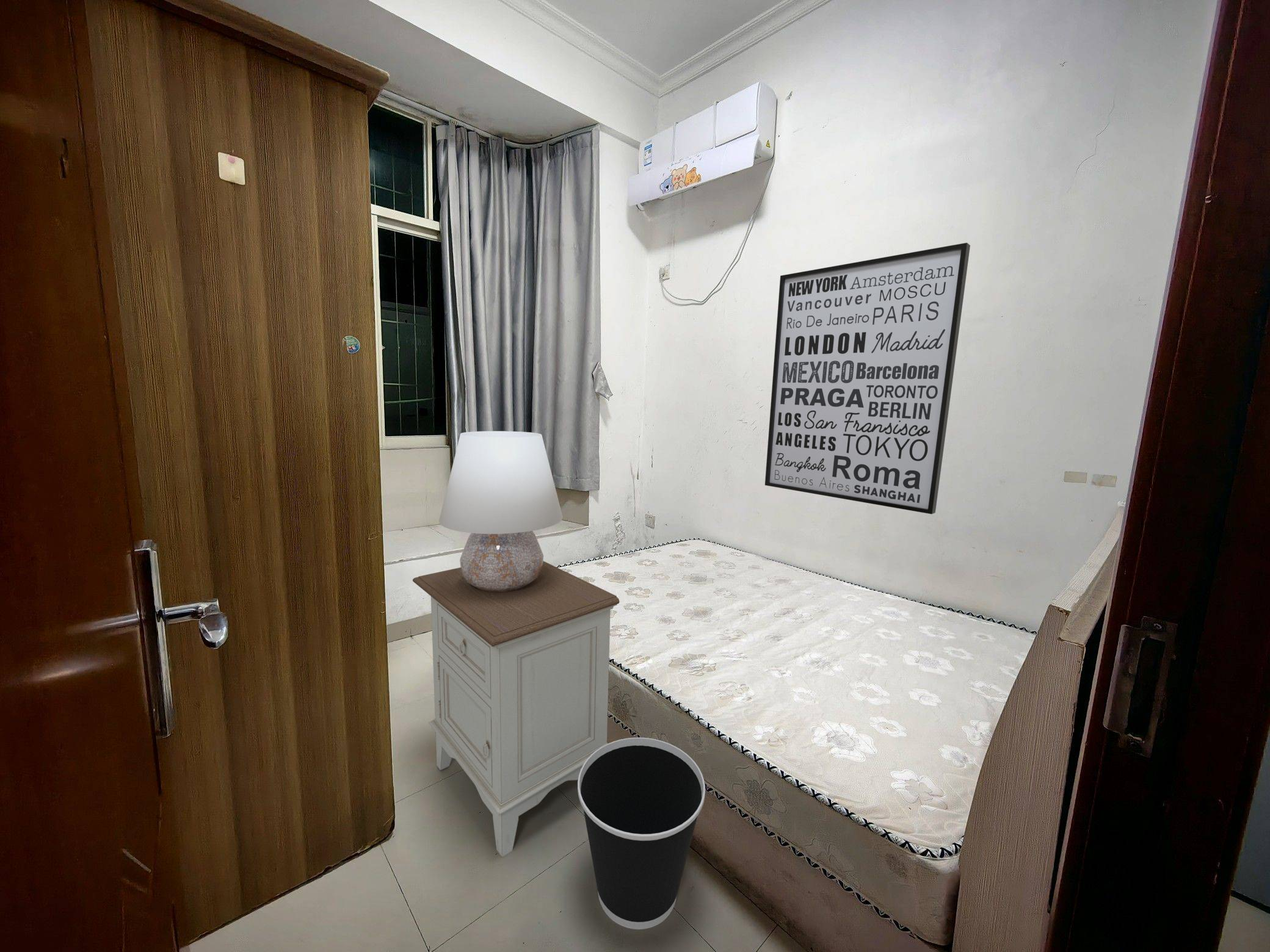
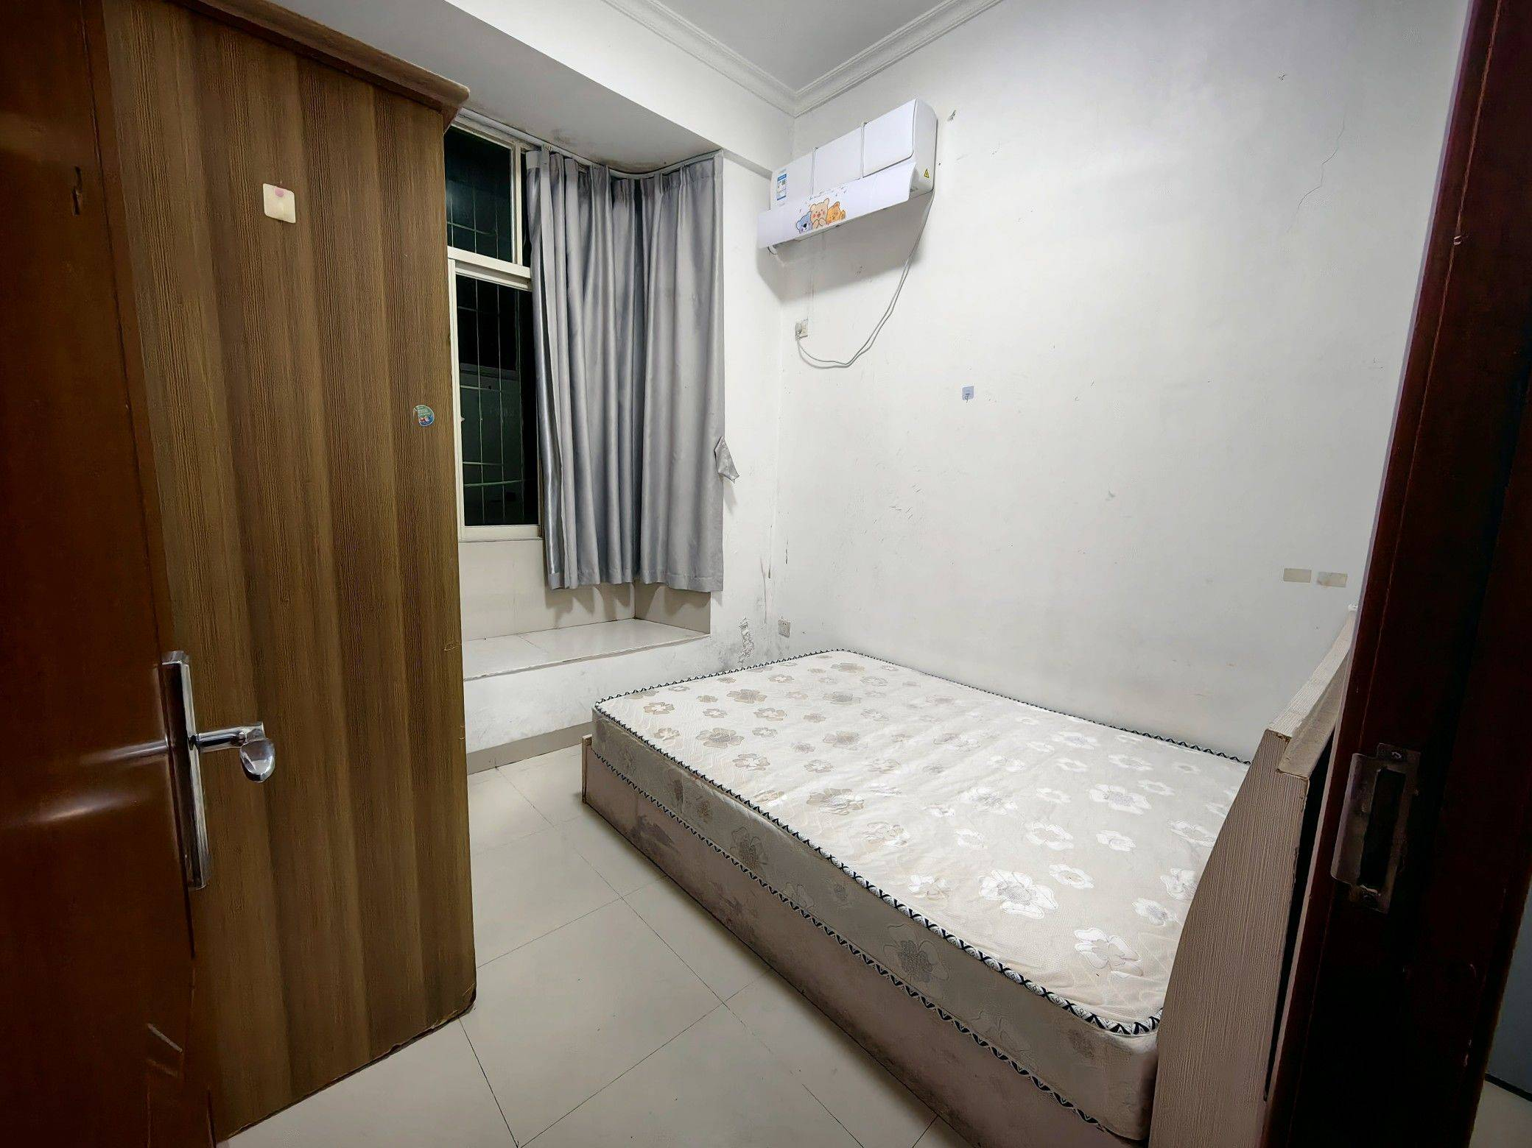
- wall art [764,242,971,515]
- nightstand [412,560,620,858]
- wastebasket [577,737,706,930]
- table lamp [438,430,564,593]
